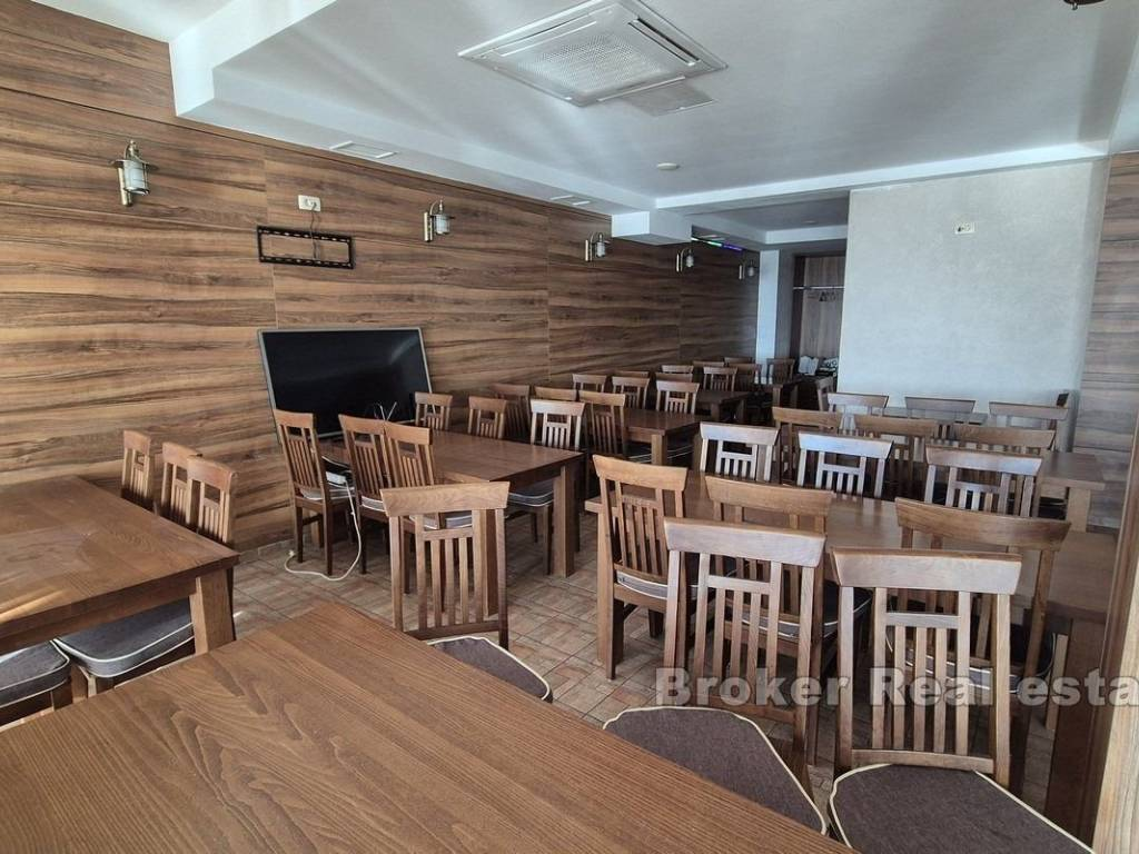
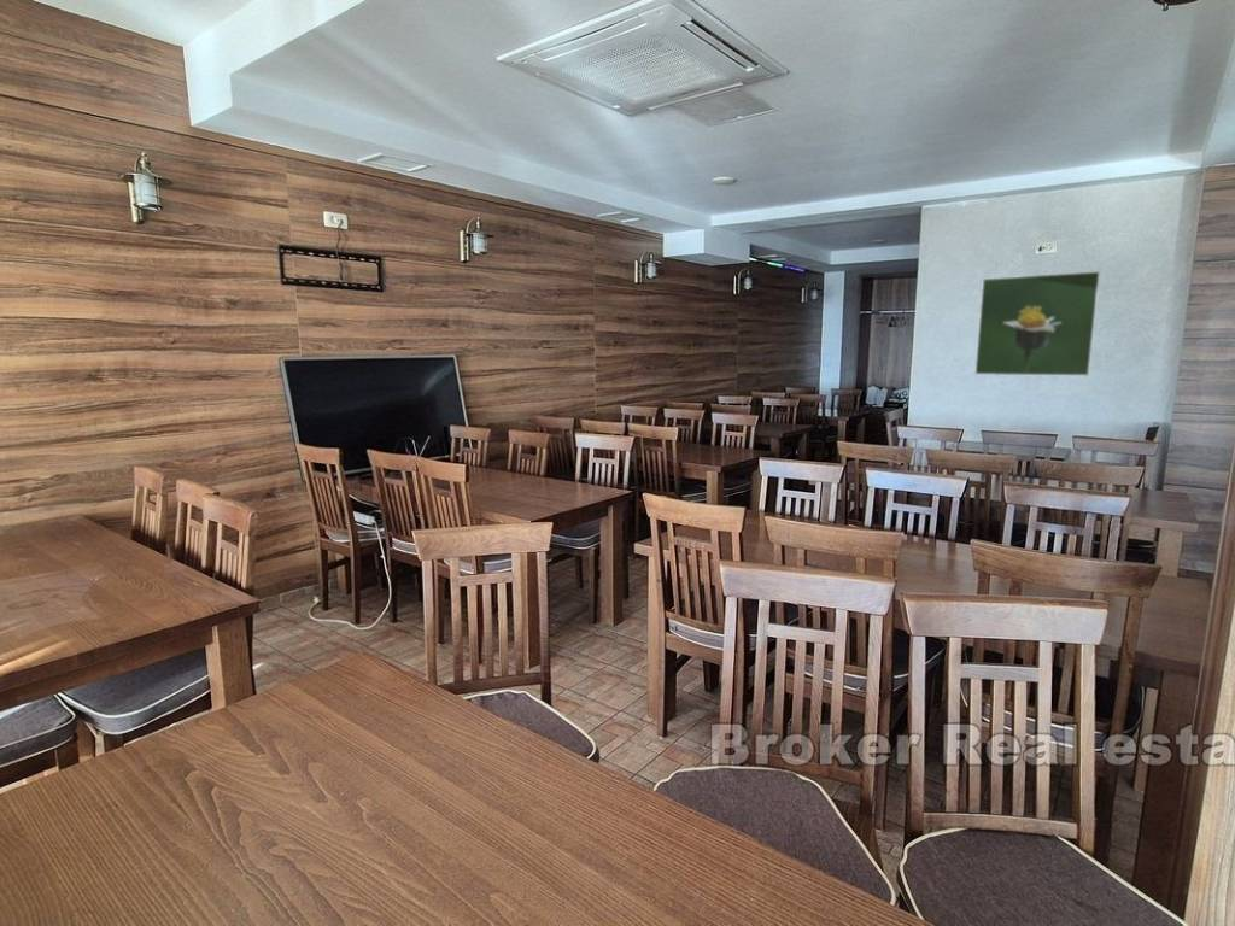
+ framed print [974,270,1101,376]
